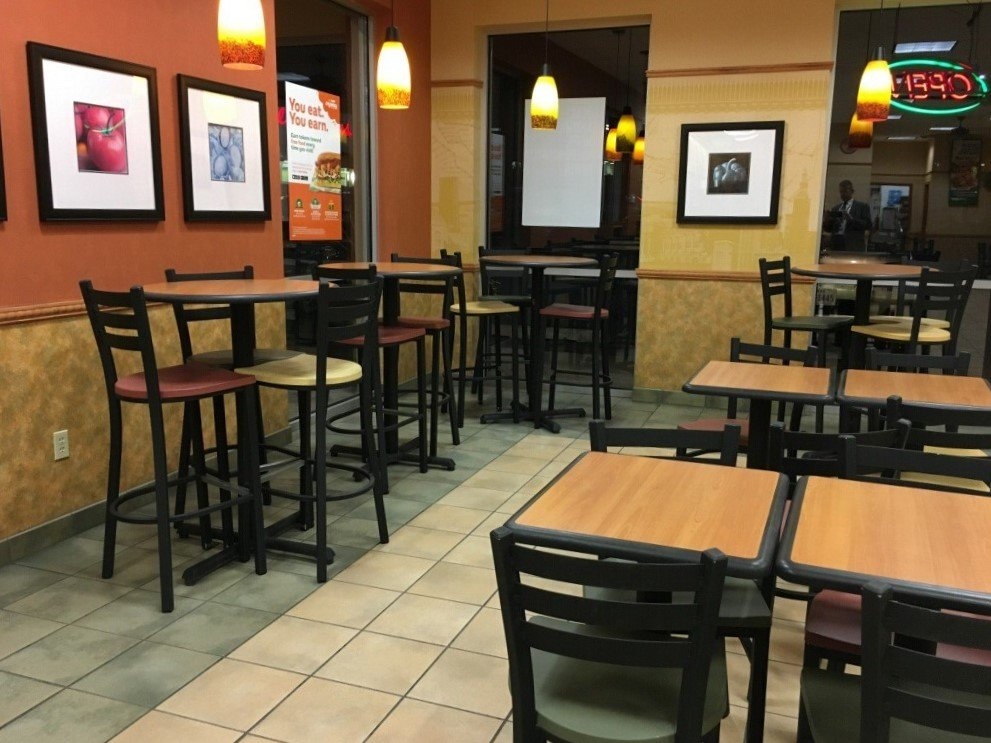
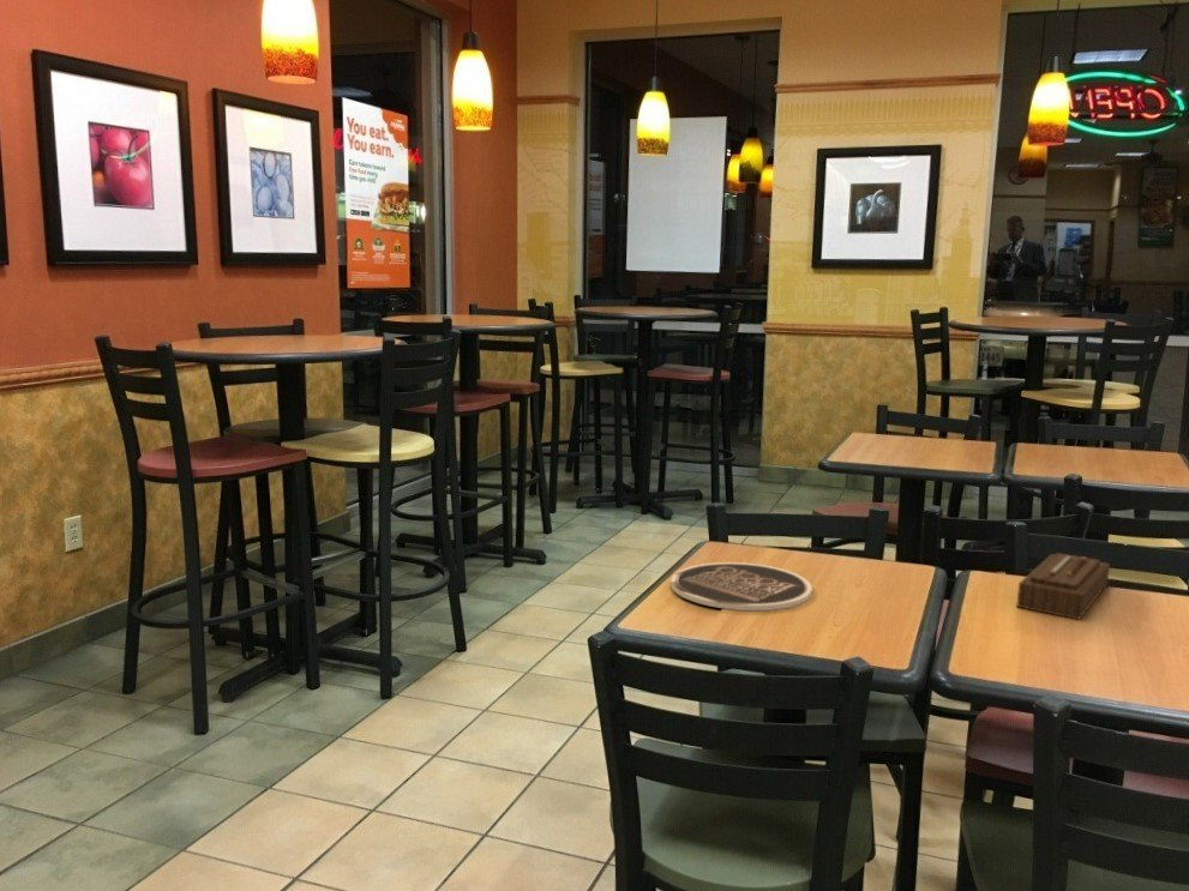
+ tissue box [1016,552,1111,621]
+ plate [669,561,813,612]
